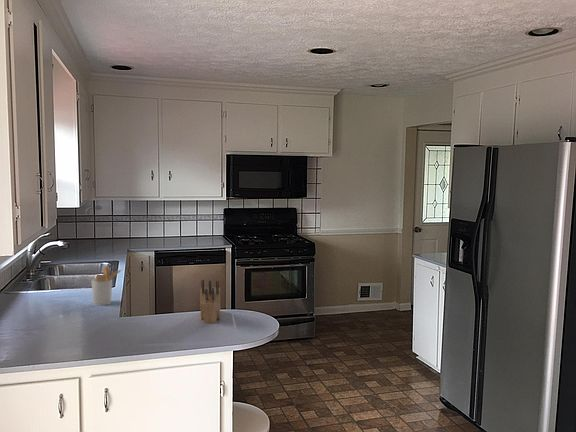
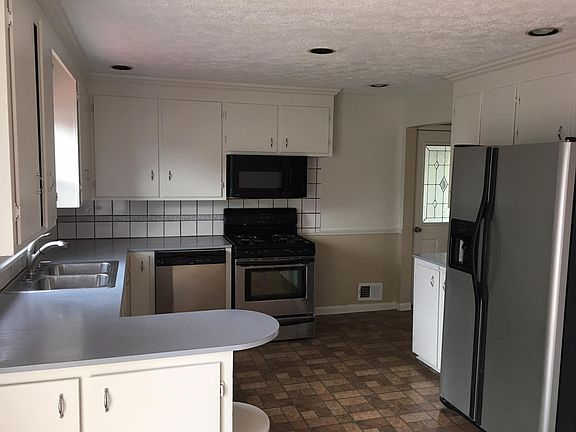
- knife block [199,279,221,324]
- utensil holder [90,265,124,306]
